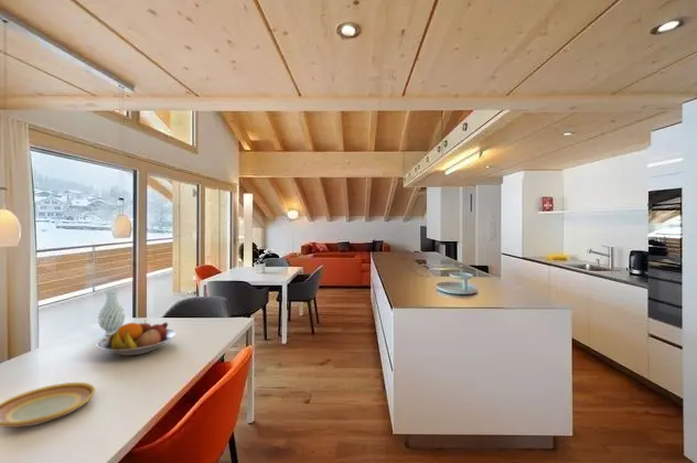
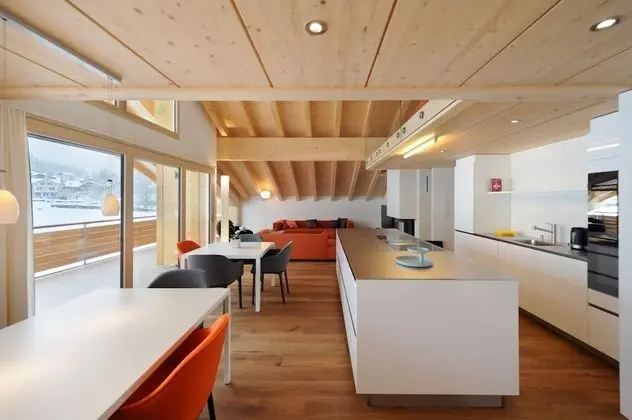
- fruit bowl [95,320,178,357]
- plate [0,381,97,429]
- vase [97,286,126,336]
